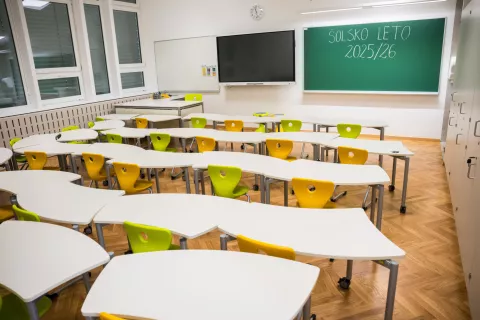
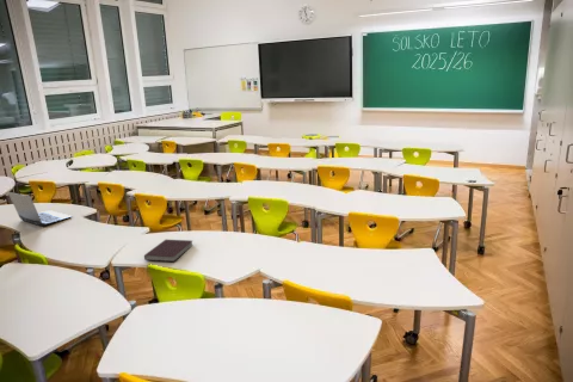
+ laptop computer [7,191,73,227]
+ notebook [143,239,193,263]
